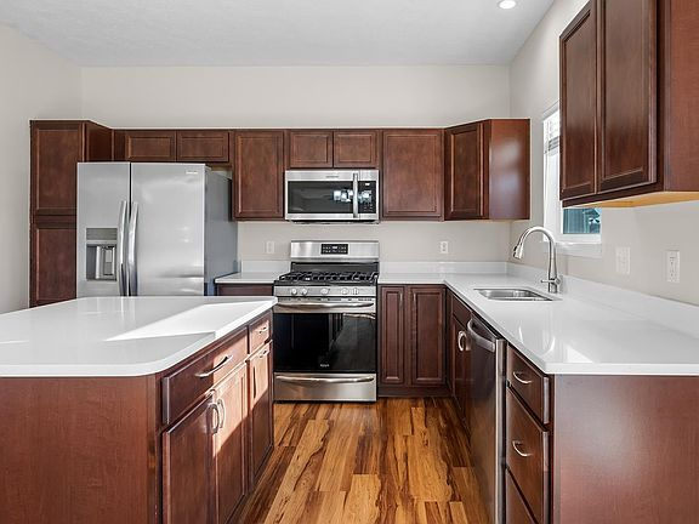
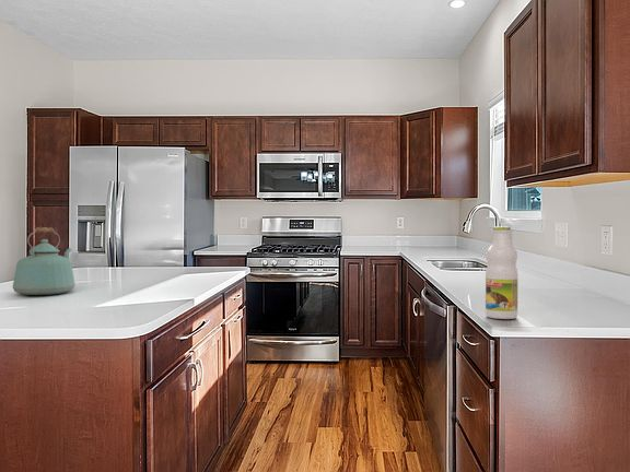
+ kettle [12,226,77,296]
+ bottle [485,226,518,320]
